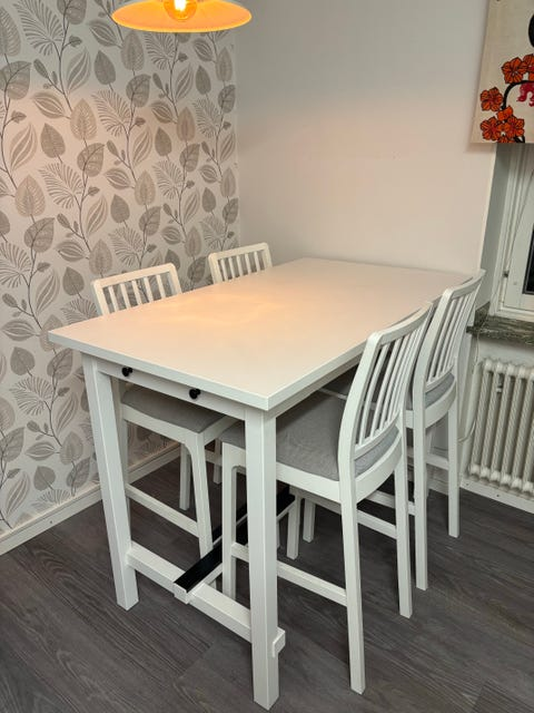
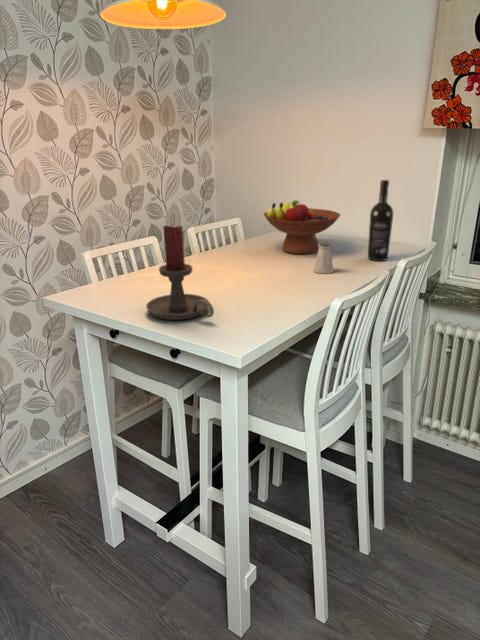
+ candle holder [145,223,215,321]
+ fruit bowl [262,199,341,255]
+ saltshaker [313,242,335,275]
+ wine bottle [367,179,394,262]
